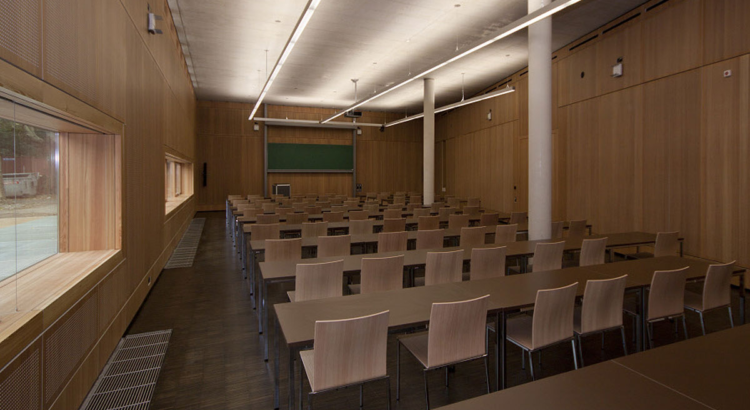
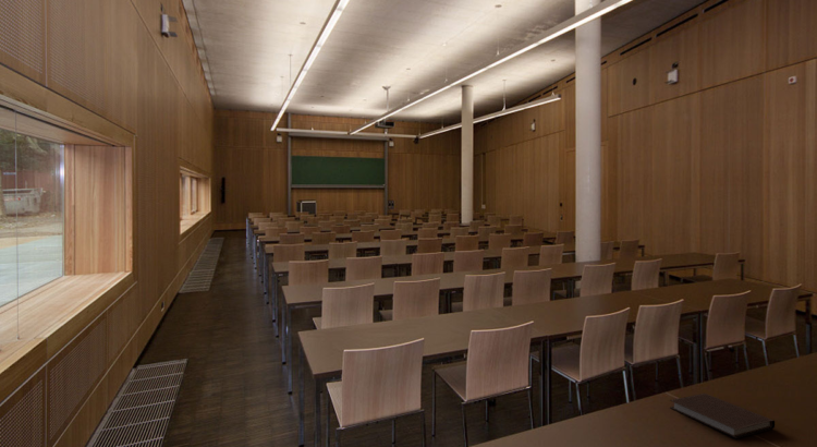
+ notebook [669,392,776,439]
